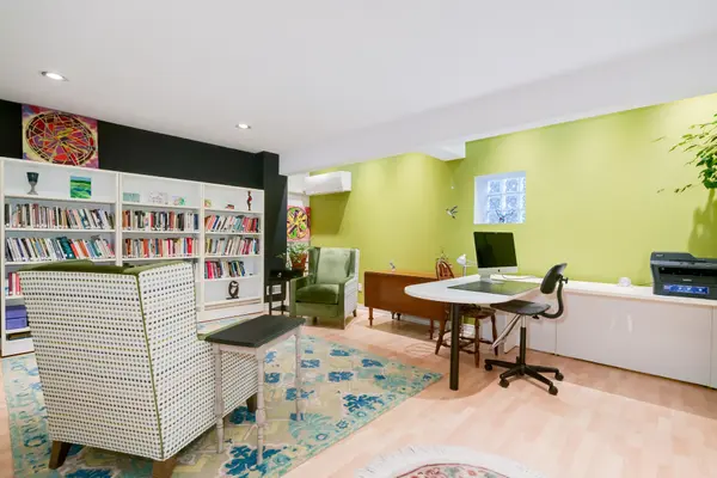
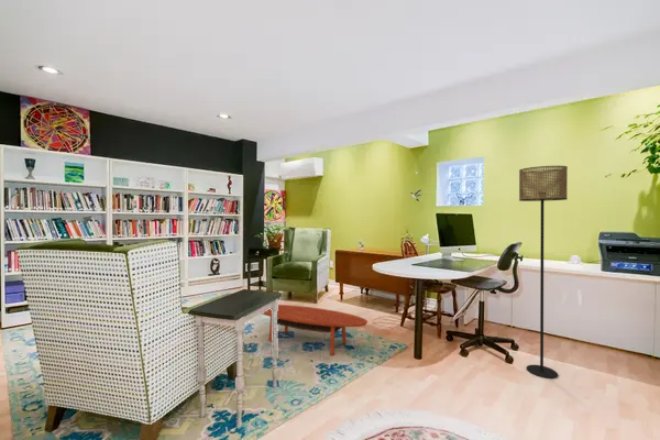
+ floor lamp [518,165,569,380]
+ coffee table [262,304,369,356]
